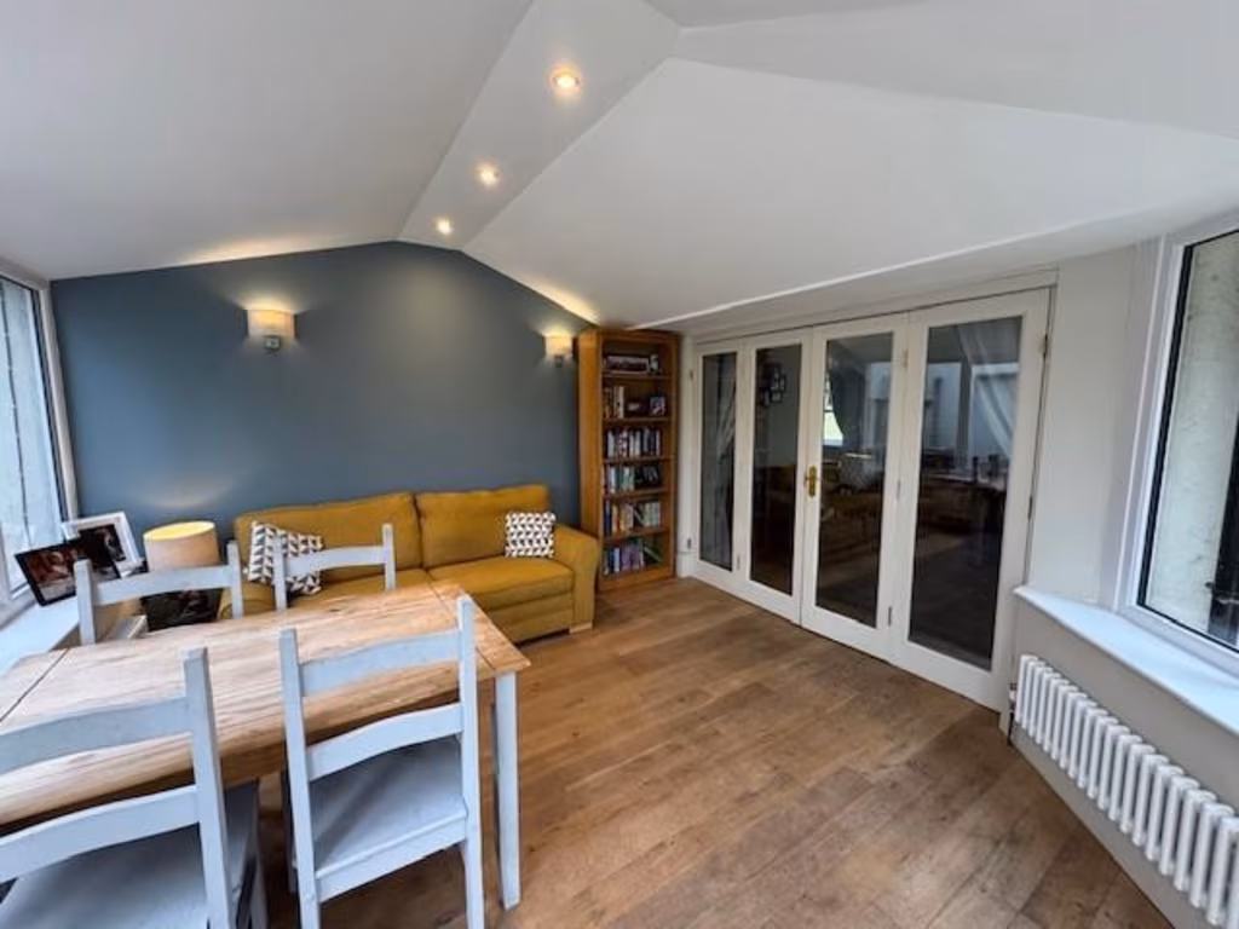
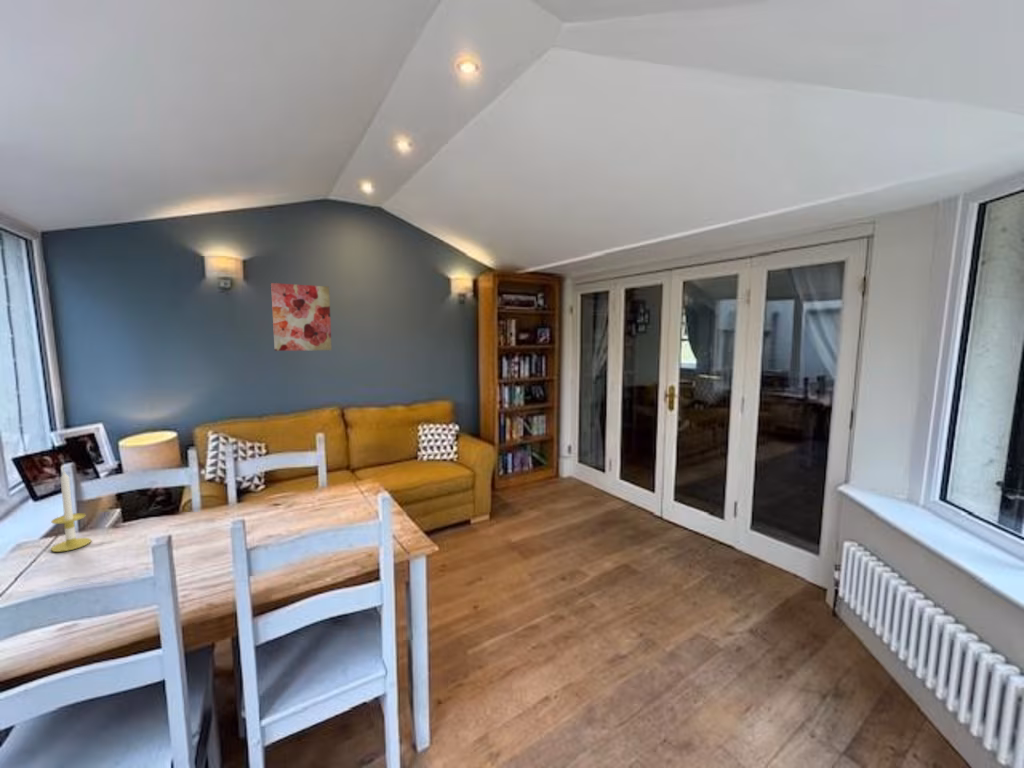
+ candle [50,470,92,553]
+ wall art [270,282,333,352]
